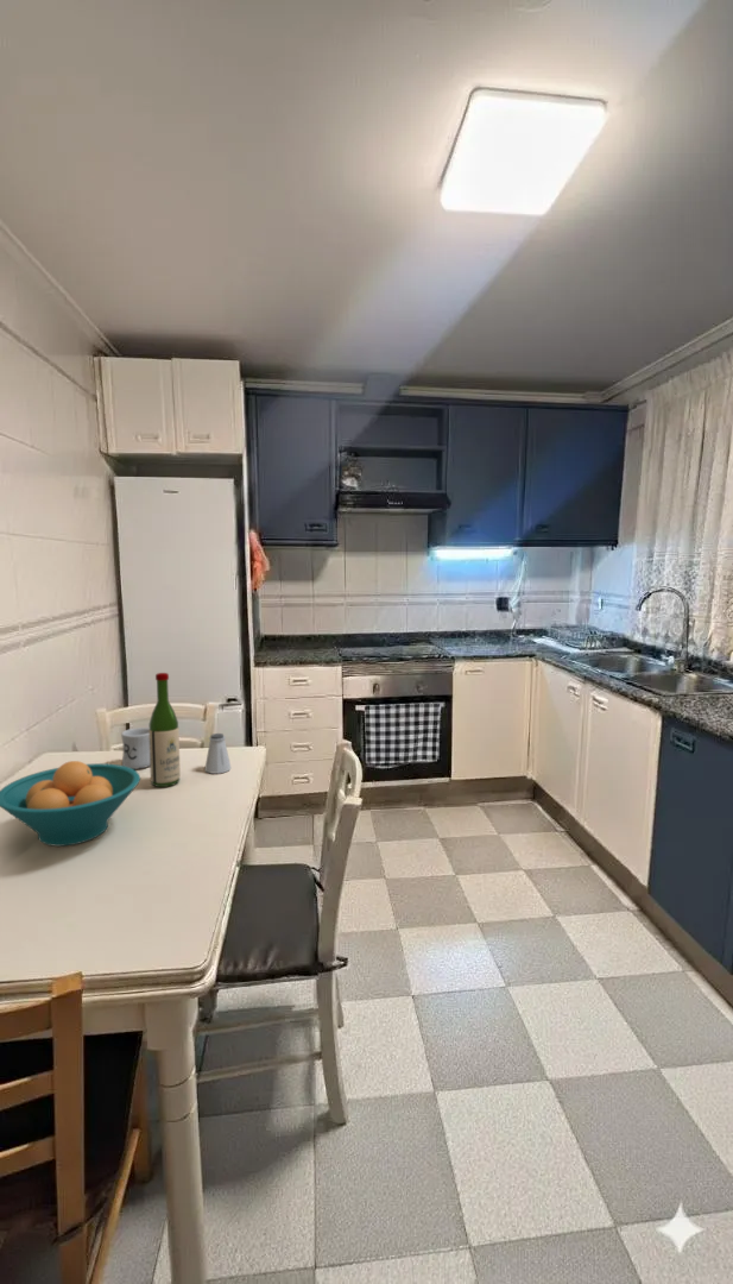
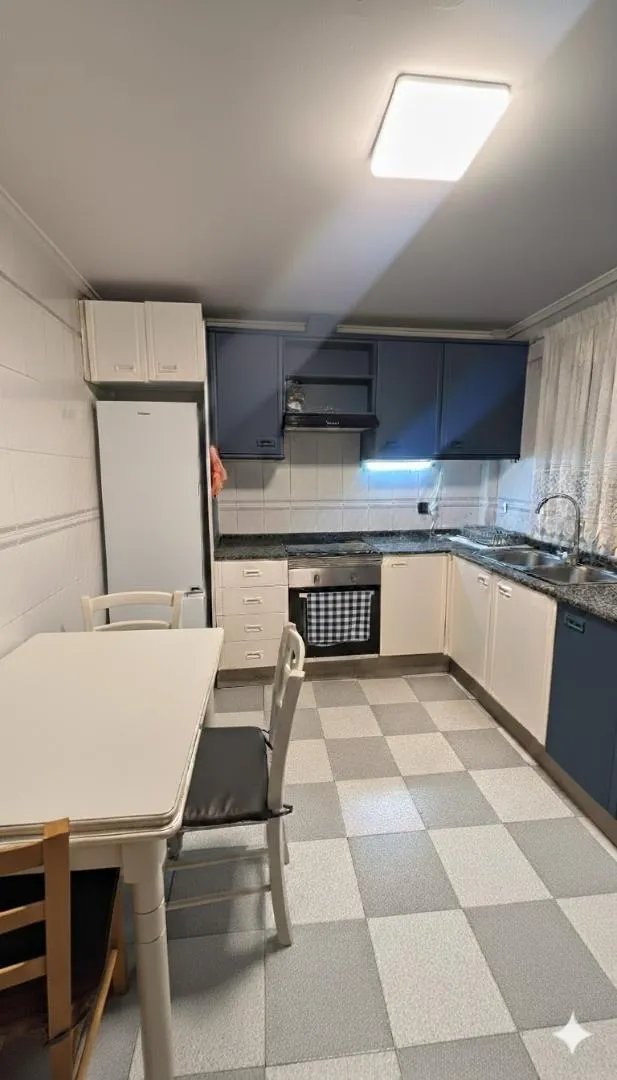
- mug [120,726,150,770]
- wine bottle [149,672,182,788]
- saltshaker [203,732,232,775]
- fruit bowl [0,760,141,848]
